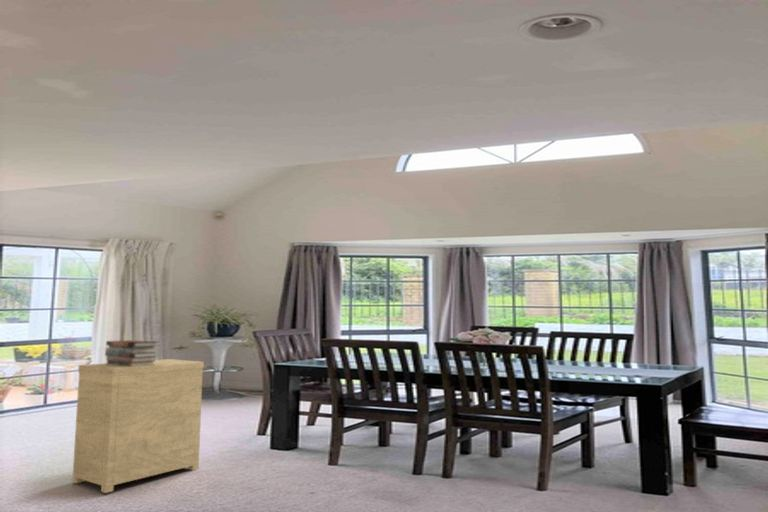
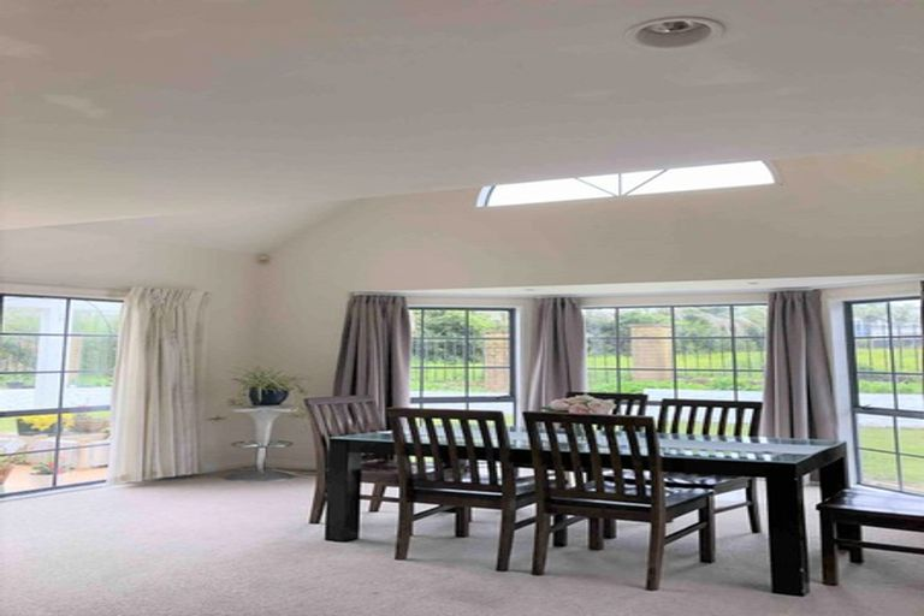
- side table [71,358,205,494]
- book stack [104,339,160,367]
